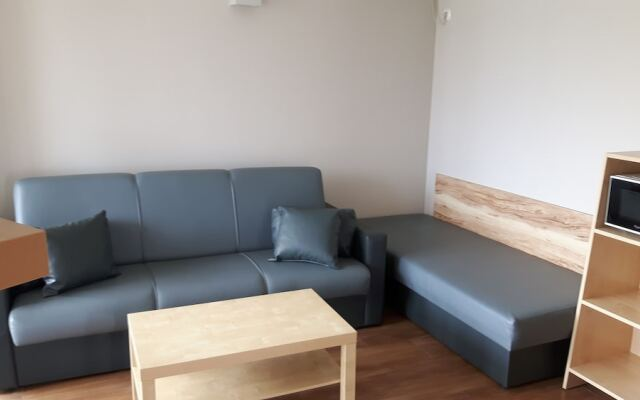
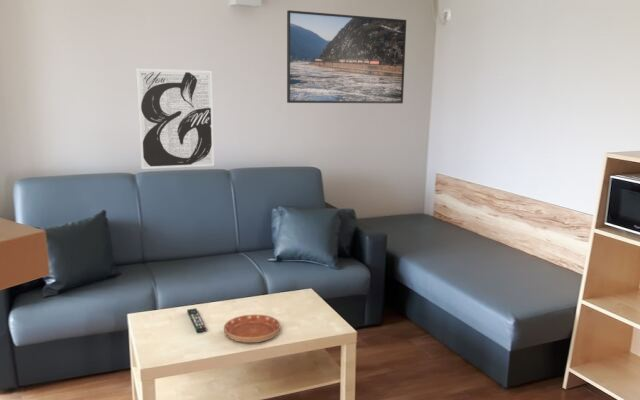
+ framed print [286,9,407,104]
+ saucer [223,314,281,344]
+ wall art [135,67,215,170]
+ remote control [186,307,207,333]
